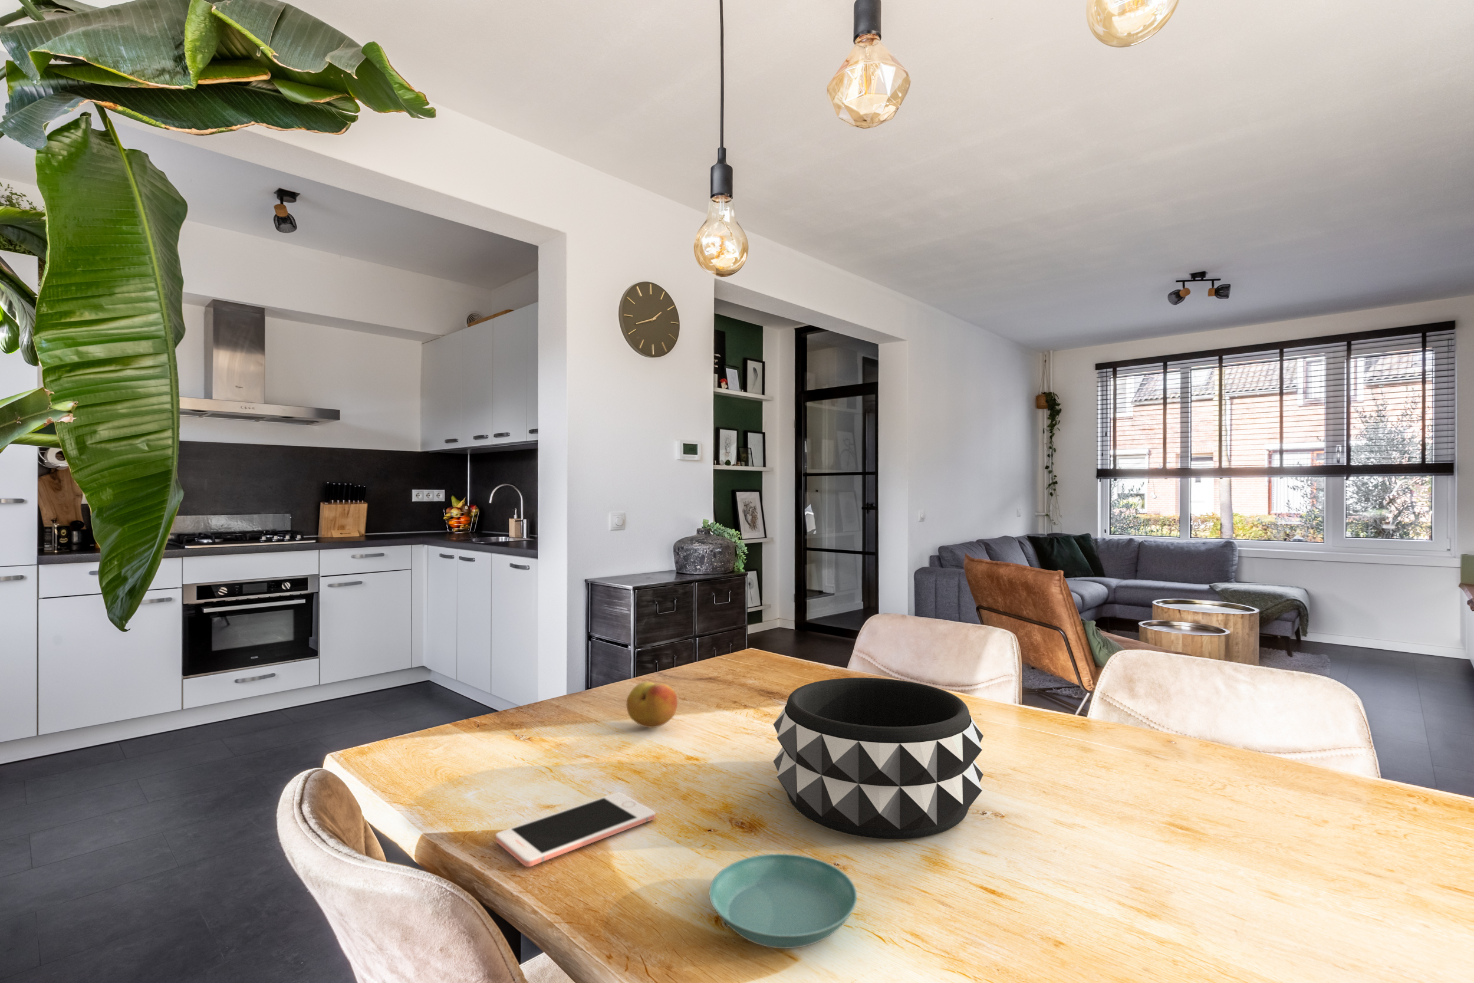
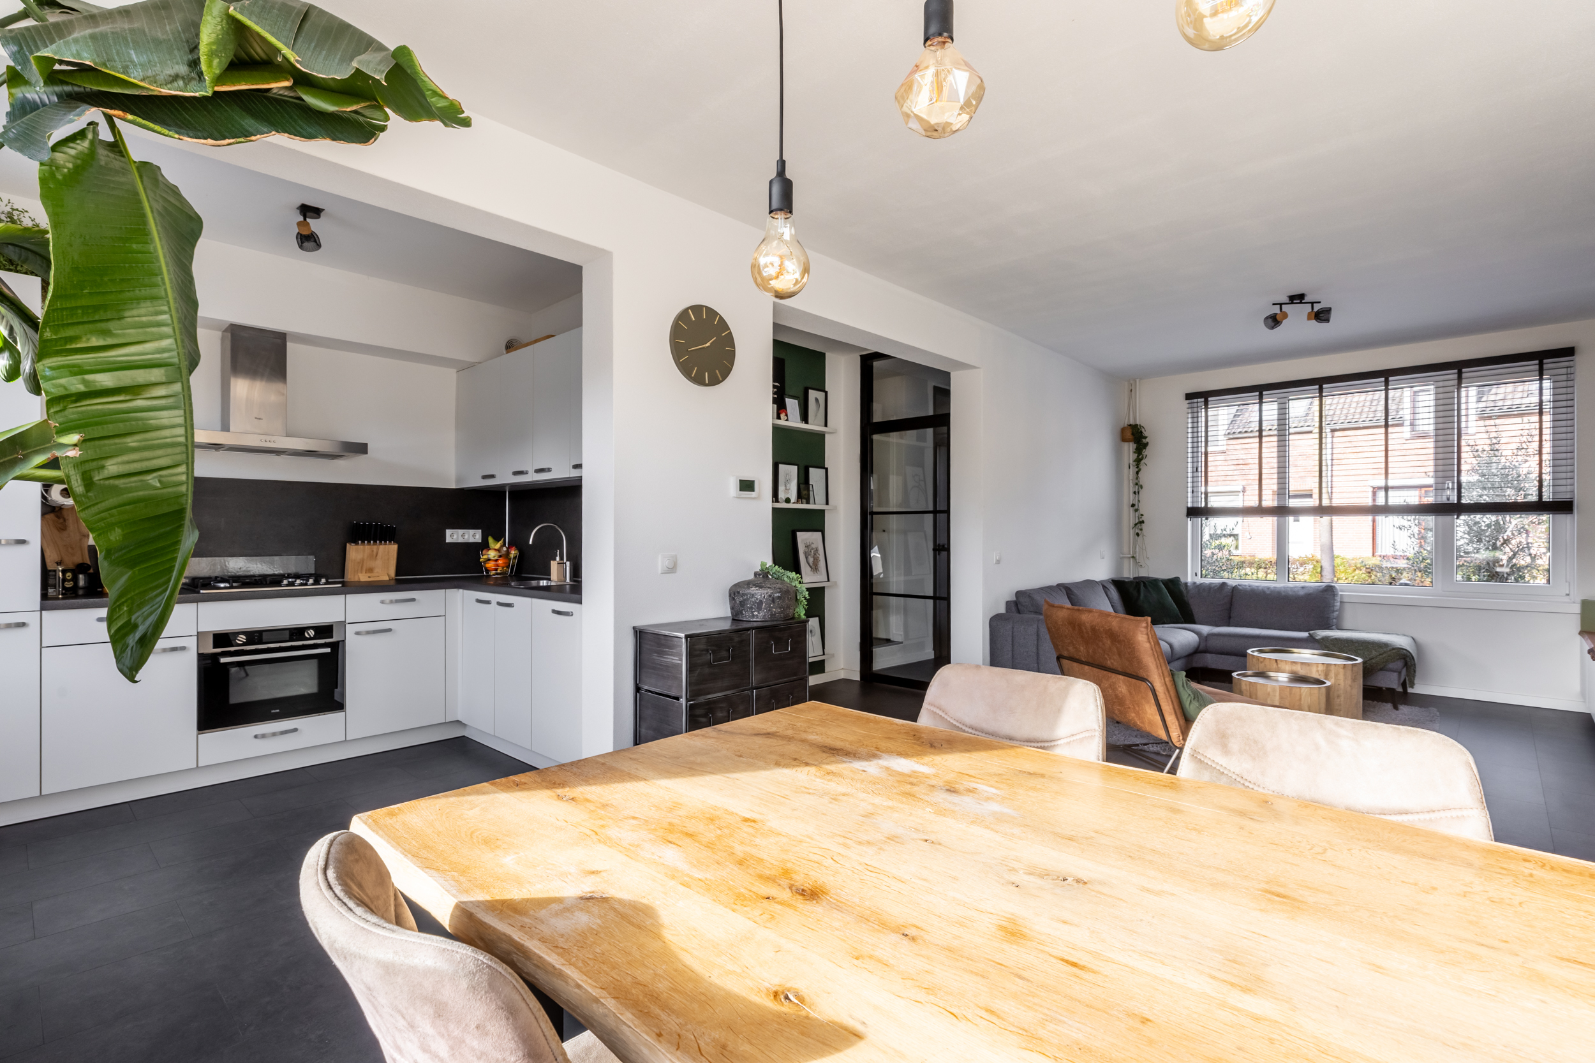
- saucer [708,854,858,949]
- fruit [626,681,678,728]
- decorative bowl [773,677,984,839]
- cell phone [496,792,656,868]
